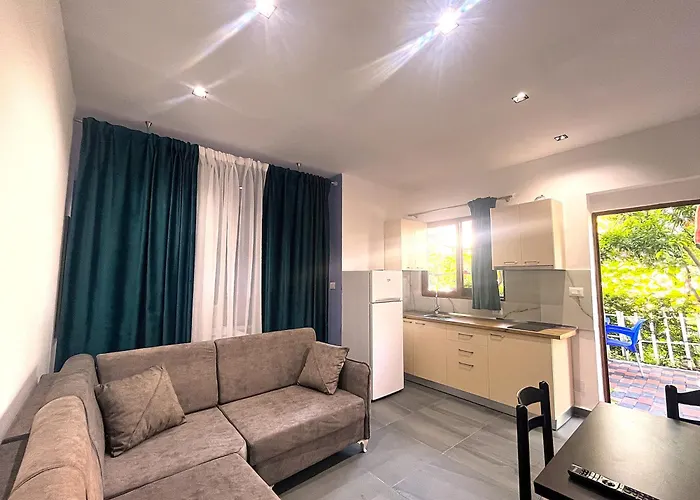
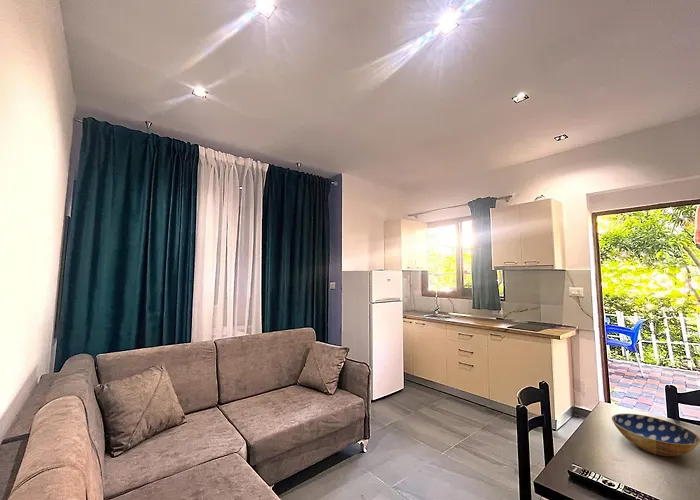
+ bowl [611,413,700,457]
